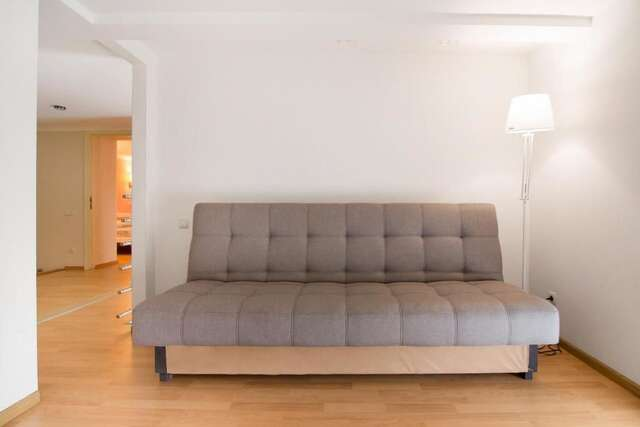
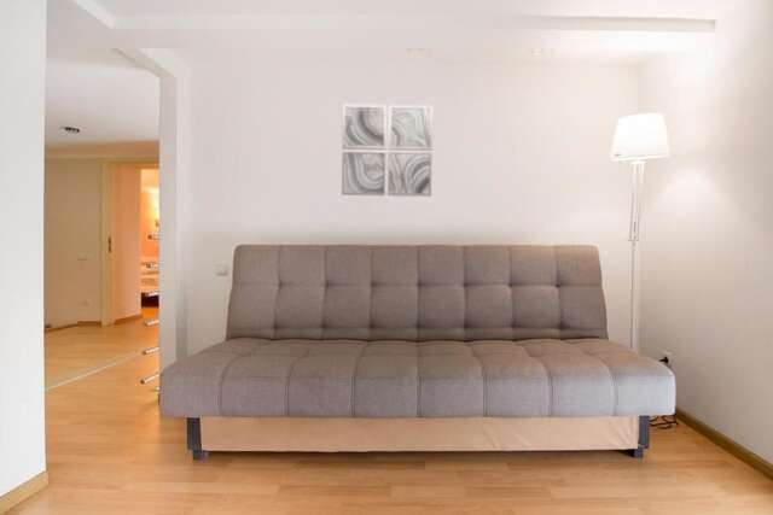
+ wall art [341,104,434,198]
